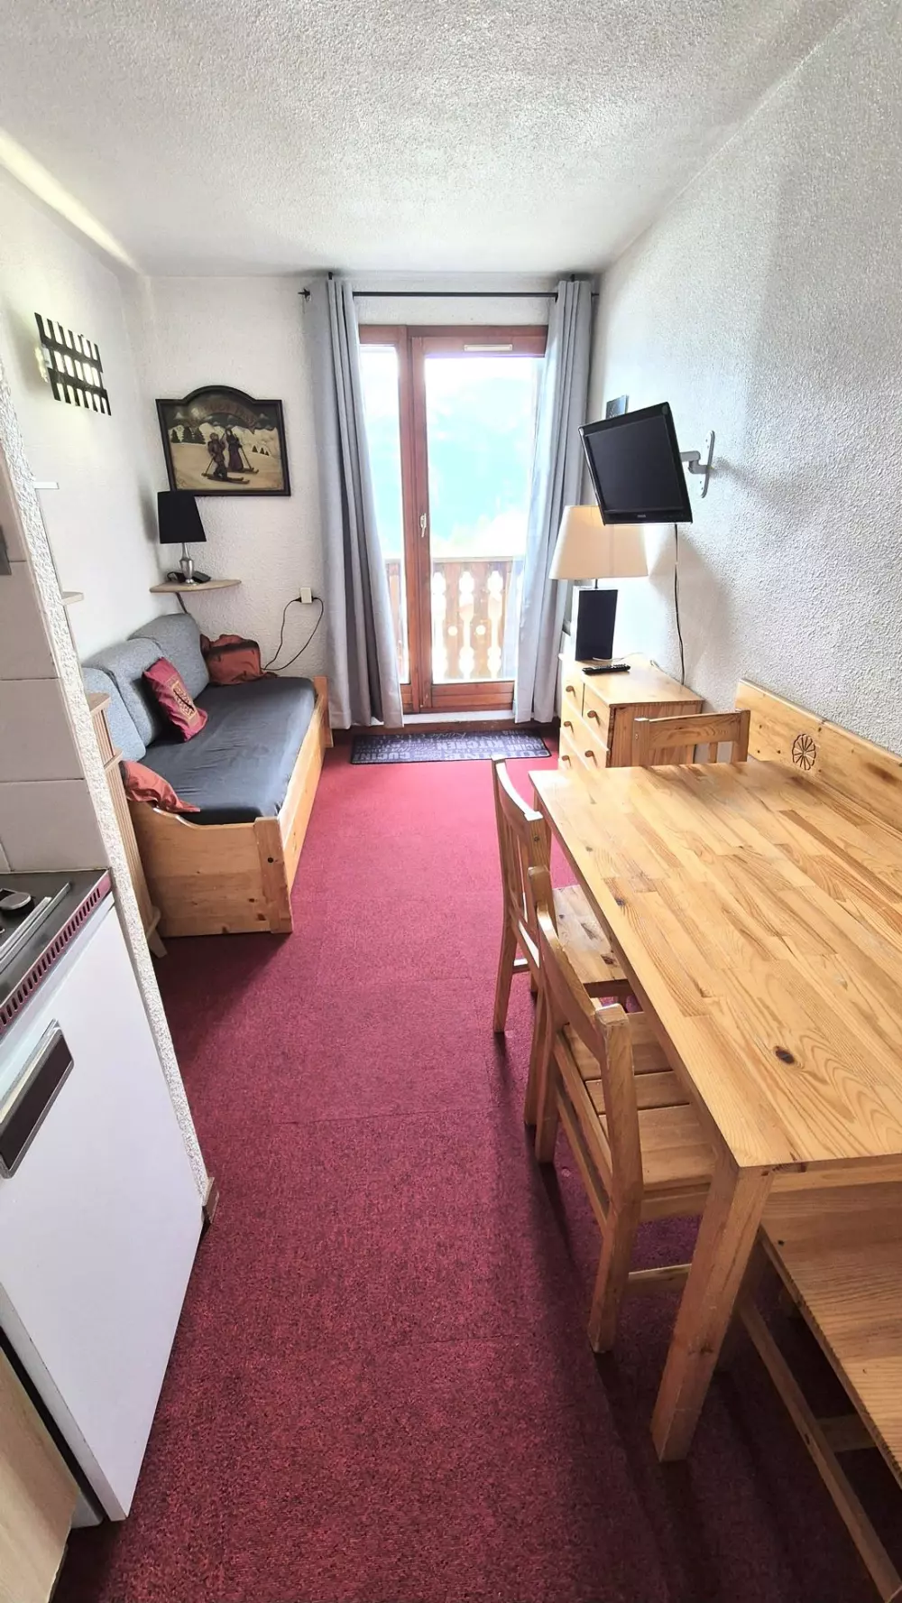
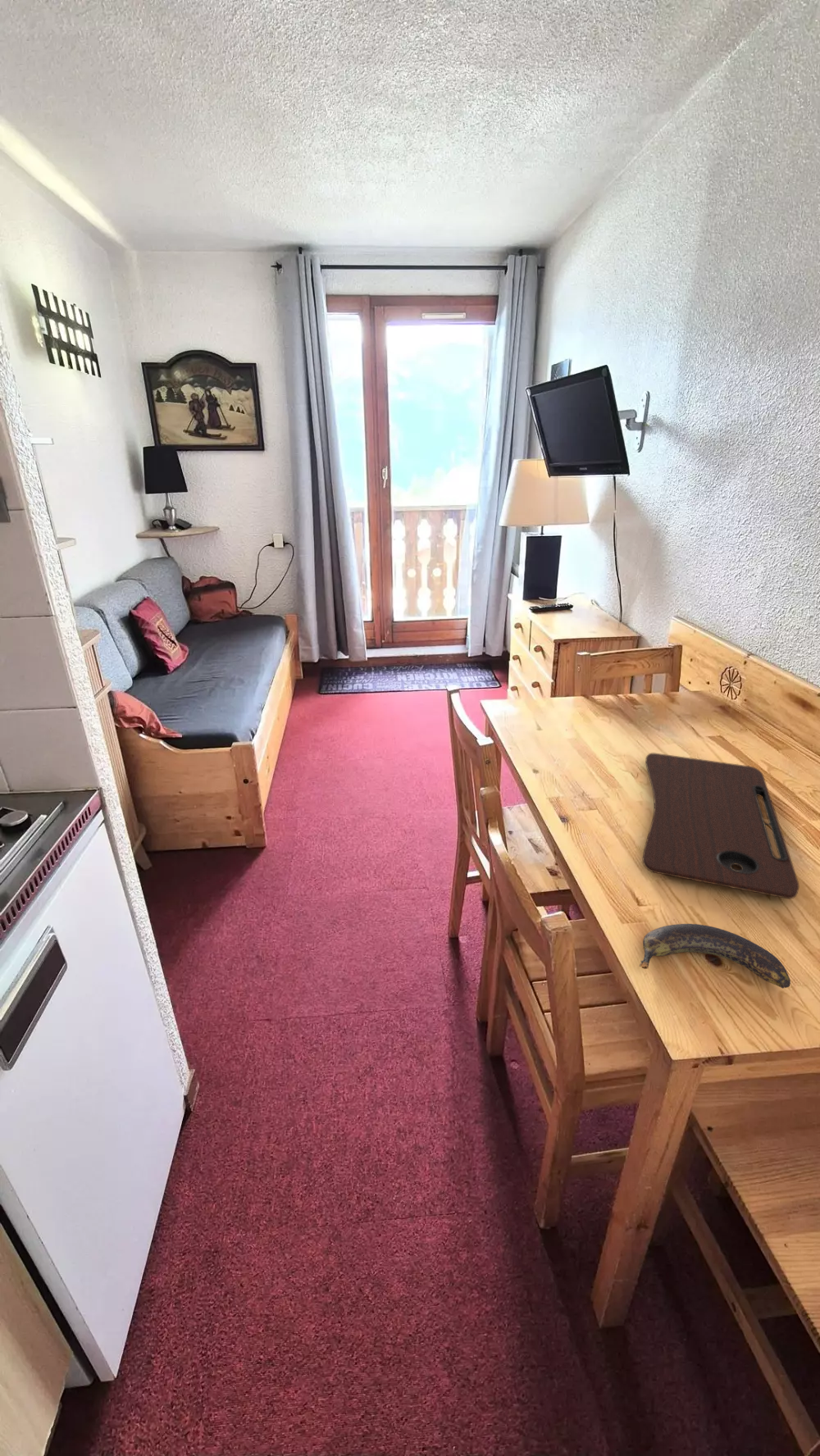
+ banana [639,923,791,990]
+ cutting board [642,753,799,899]
